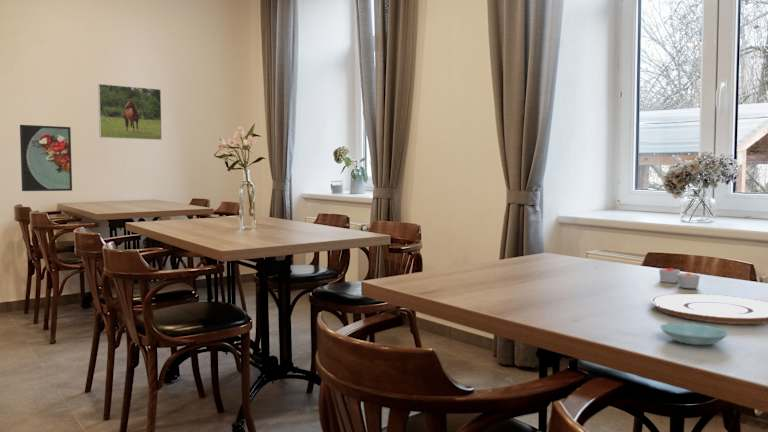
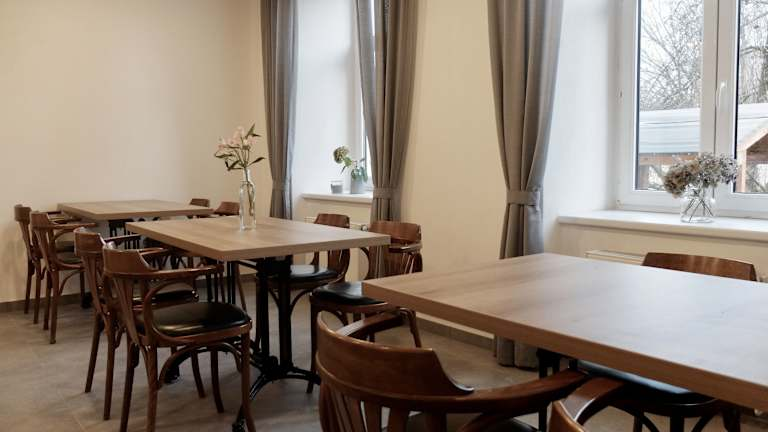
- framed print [97,83,163,141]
- saucer [659,322,730,346]
- plate [650,293,768,325]
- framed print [19,124,73,192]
- candle [658,267,701,289]
